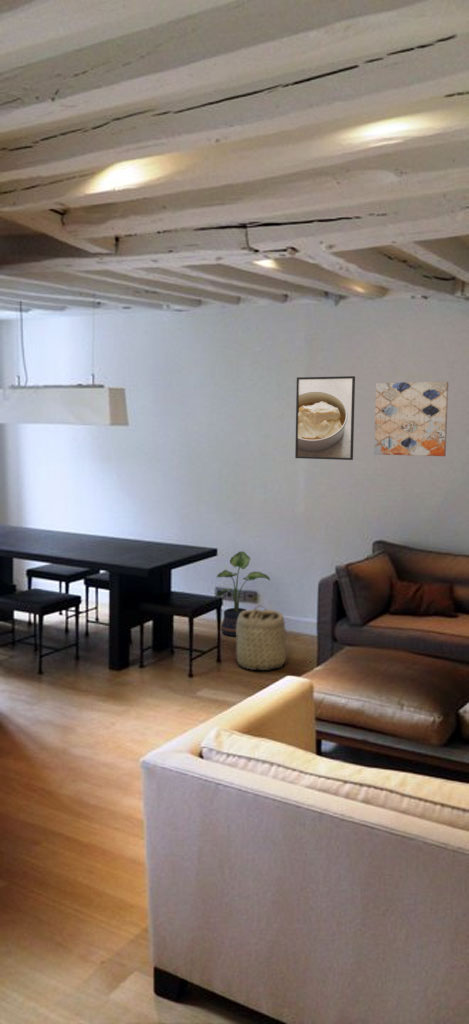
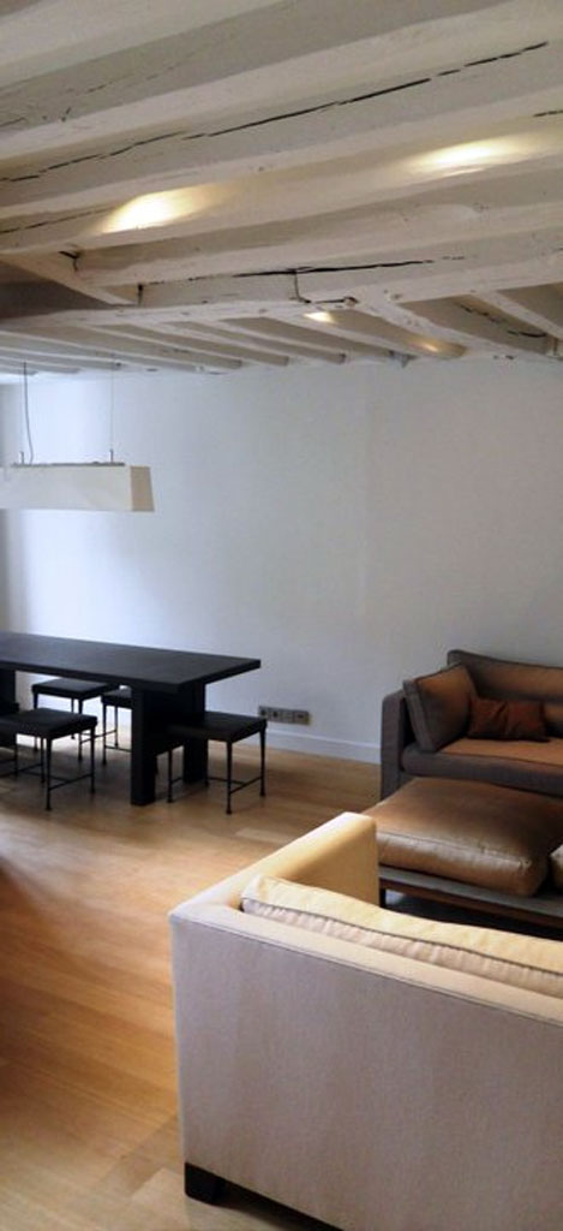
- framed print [294,375,356,461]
- wall art [373,381,449,457]
- basket [236,604,287,671]
- potted plant [214,550,271,637]
